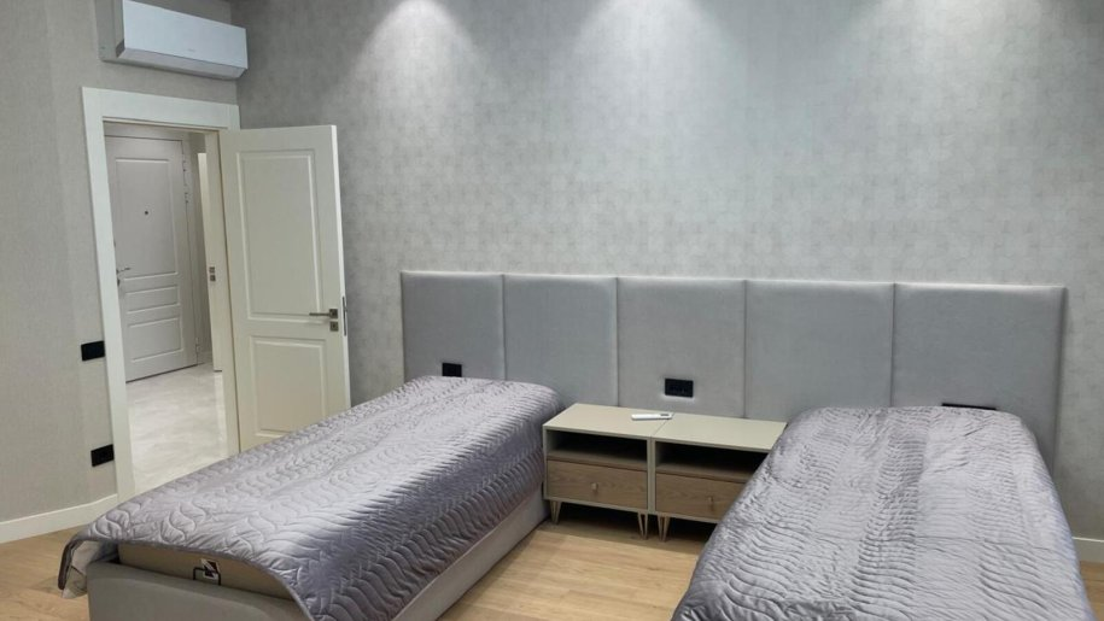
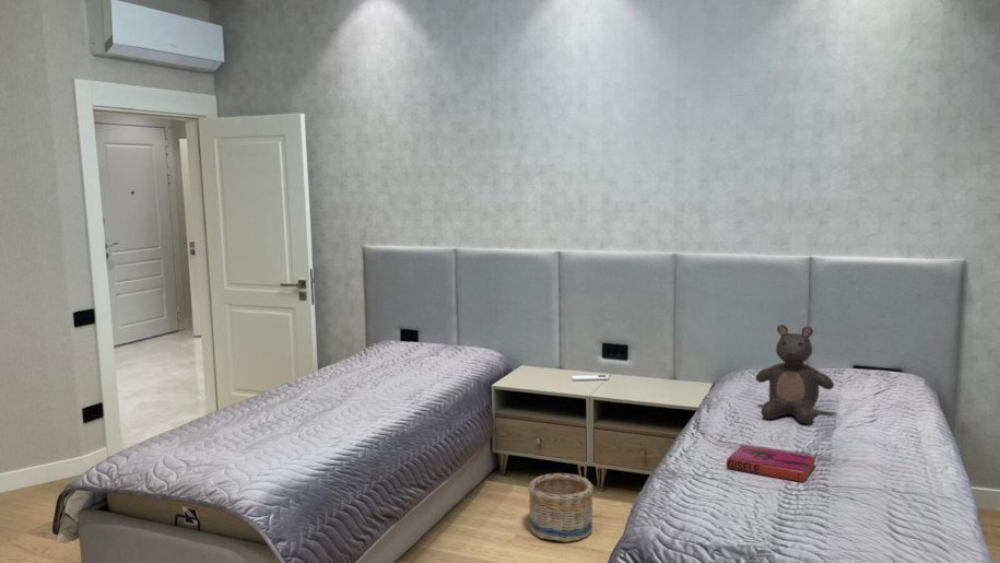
+ hardback book [726,444,816,483]
+ basket [527,472,595,543]
+ teddy bear [755,324,835,424]
